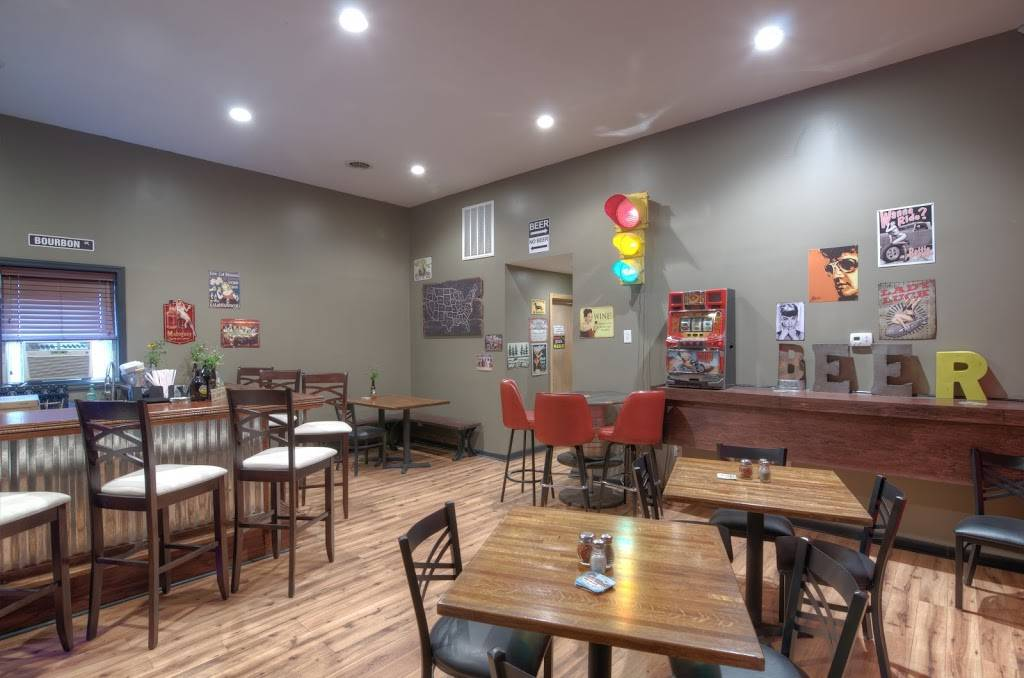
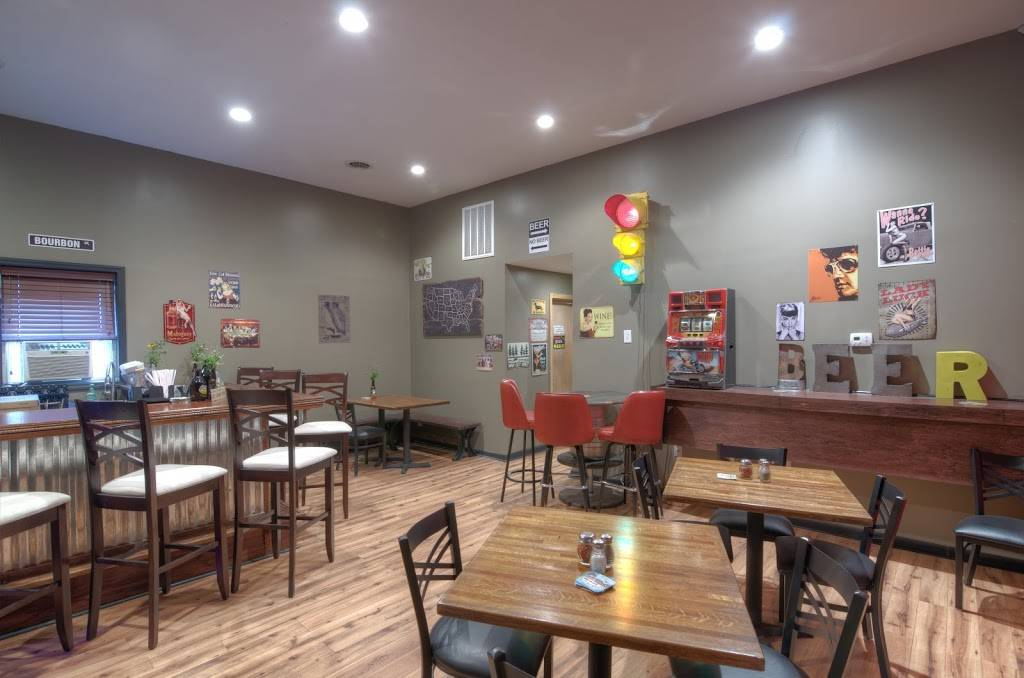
+ wall art [317,294,351,344]
